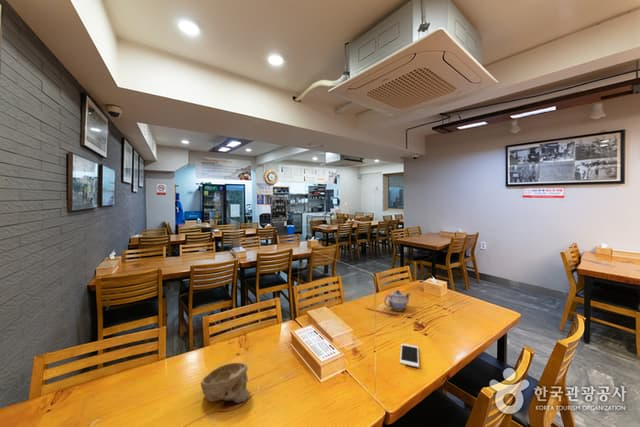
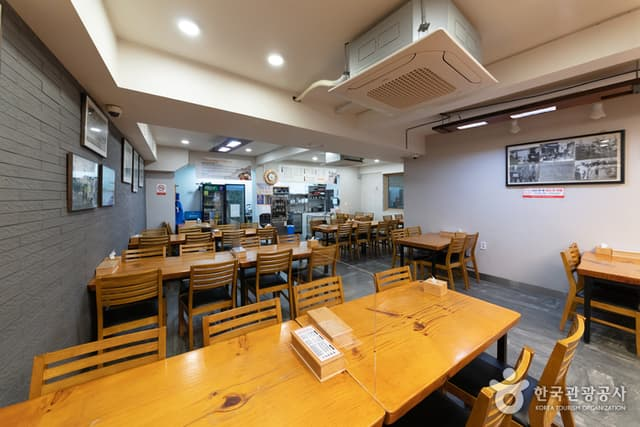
- bowl [200,362,249,404]
- cell phone [399,343,420,368]
- teapot [383,289,411,312]
